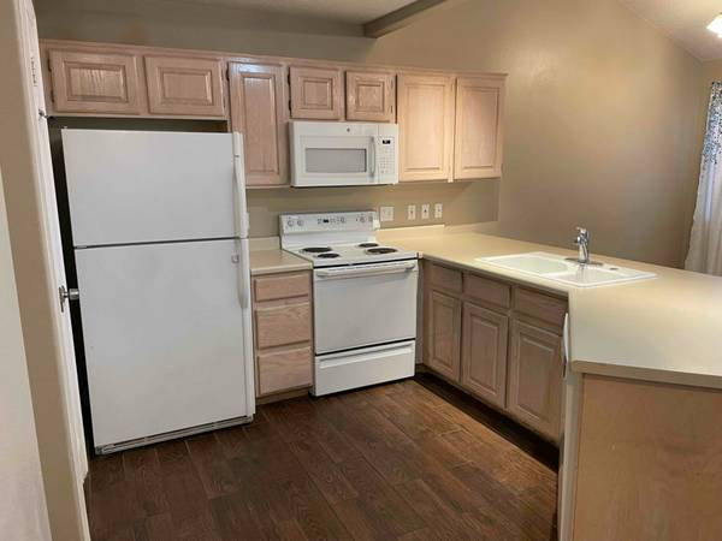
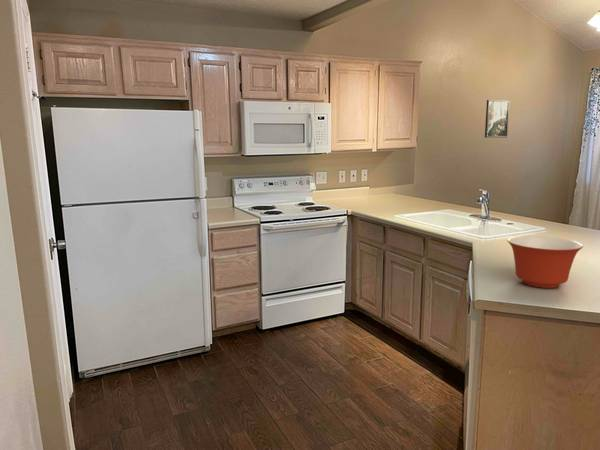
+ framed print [484,99,511,139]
+ mixing bowl [506,235,584,289]
